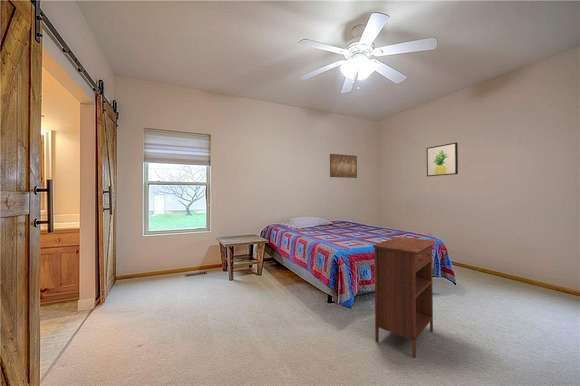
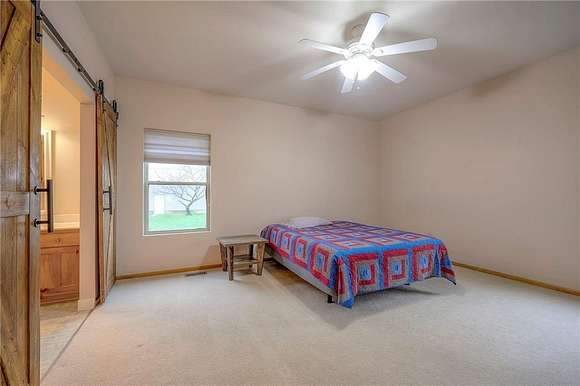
- wall art [426,141,459,177]
- wall art [329,153,358,179]
- nightstand [372,236,439,359]
